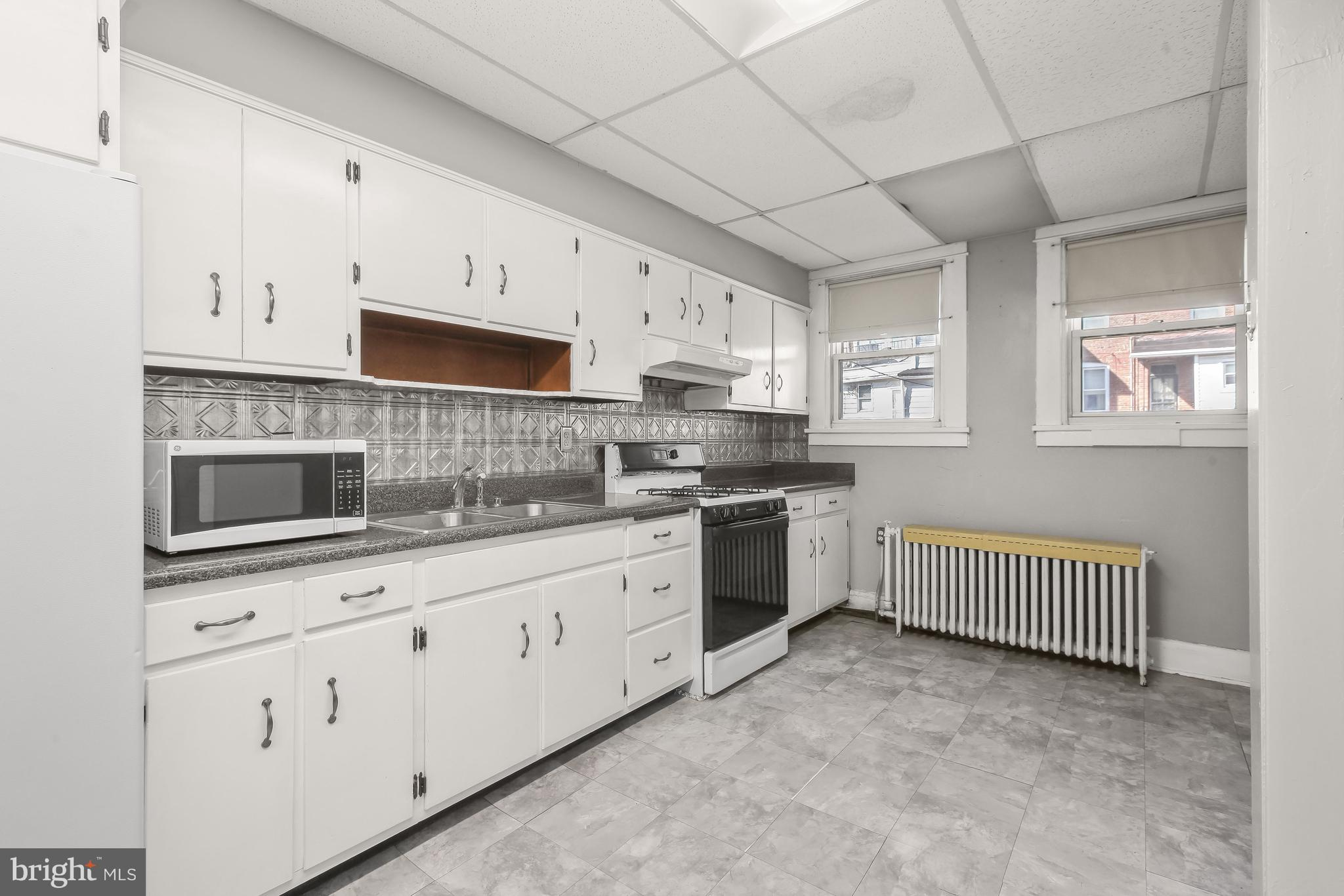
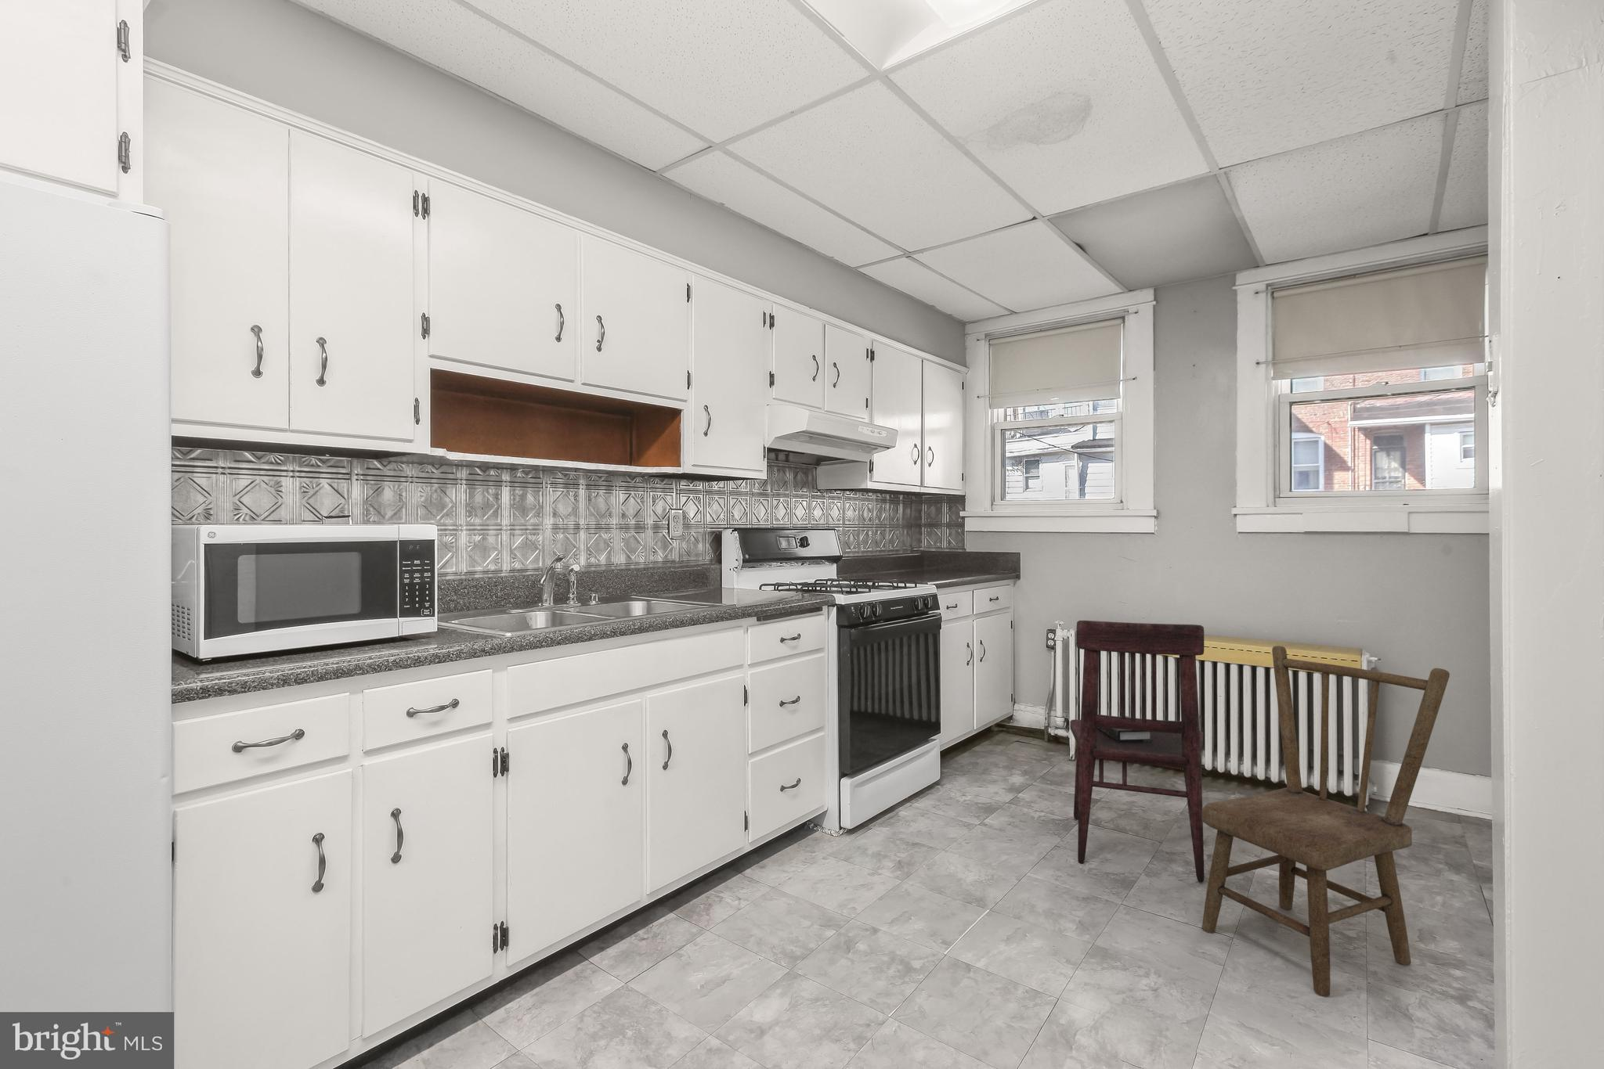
+ hardback book [1097,716,1152,742]
+ dining chair [1202,644,1450,997]
+ dining chair [1069,619,1205,883]
